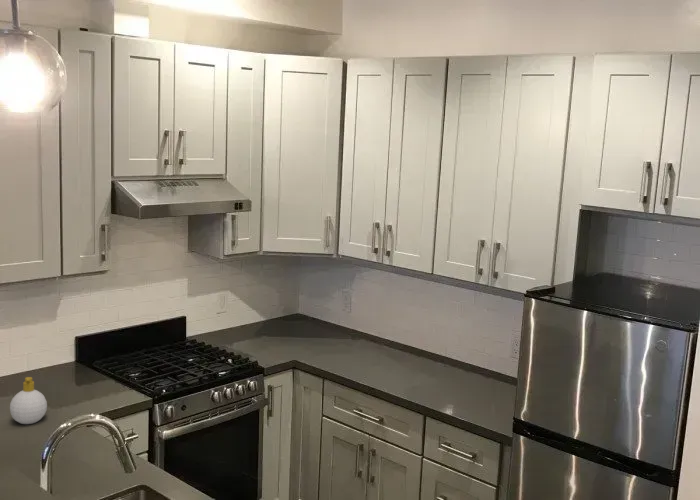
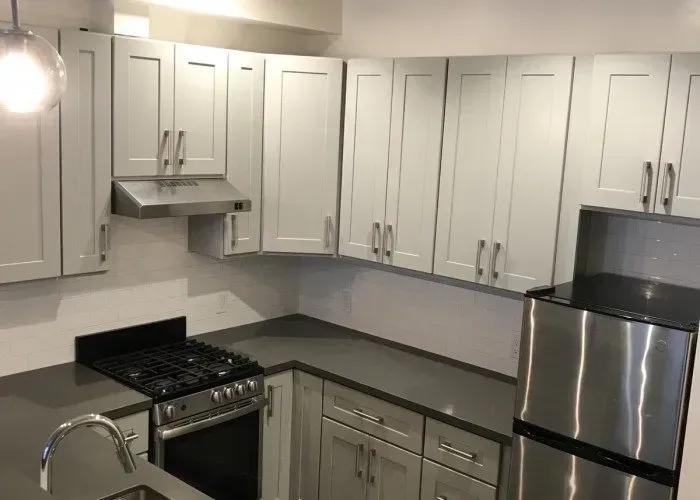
- soap bottle [9,376,48,425]
